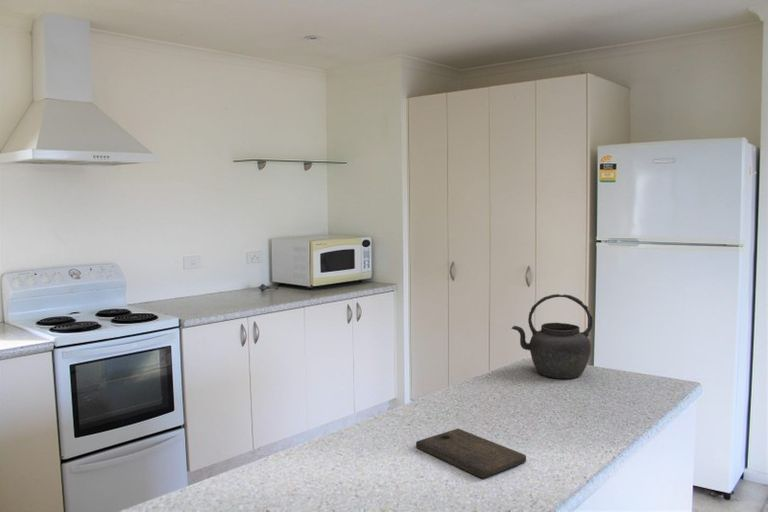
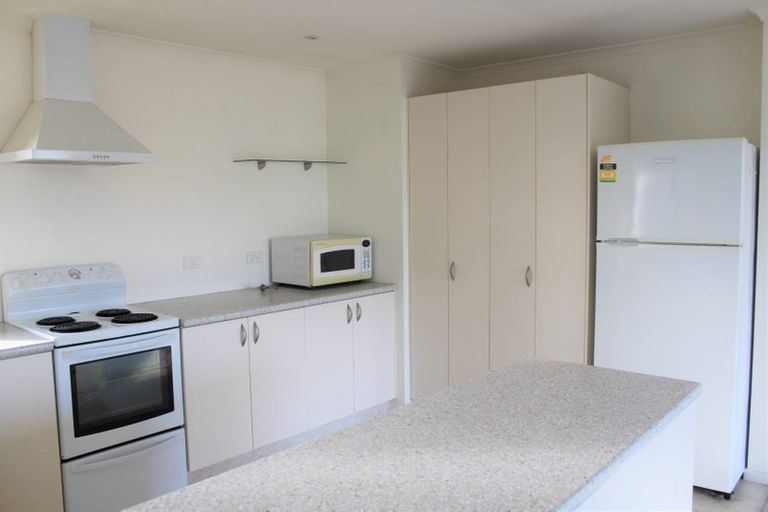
- kettle [511,293,594,380]
- cutting board [415,428,527,479]
